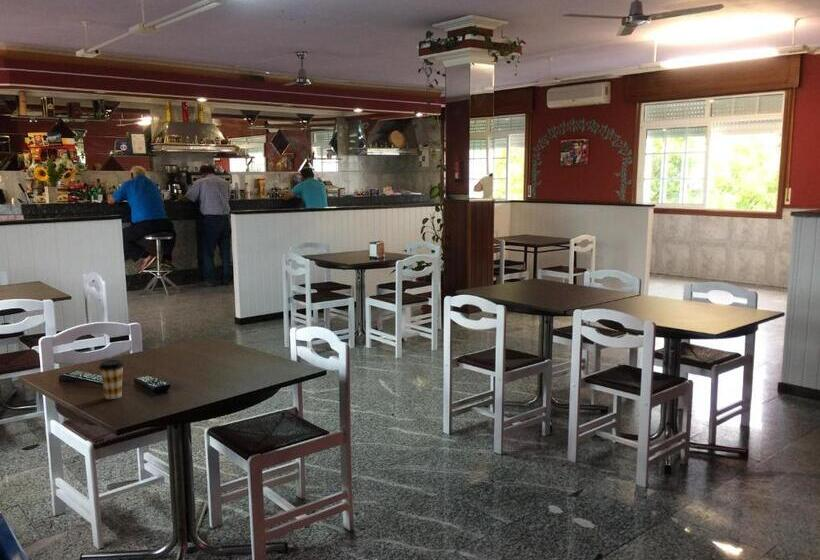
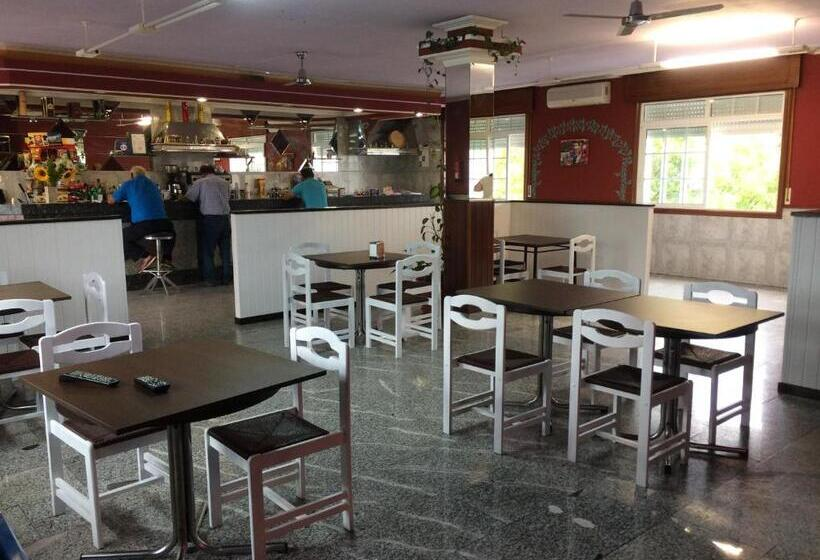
- coffee cup [98,359,125,400]
